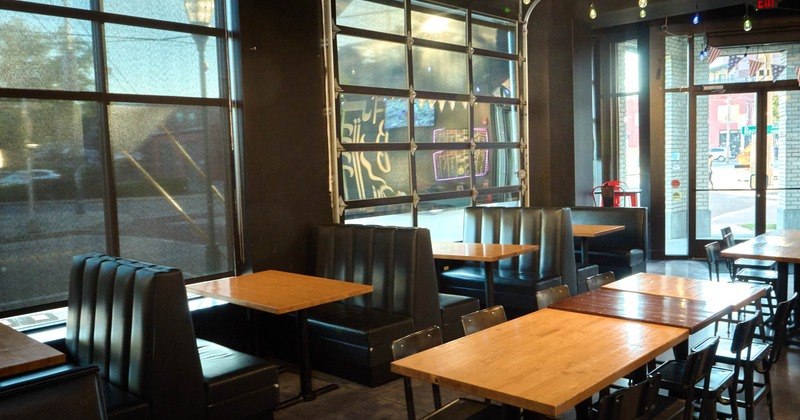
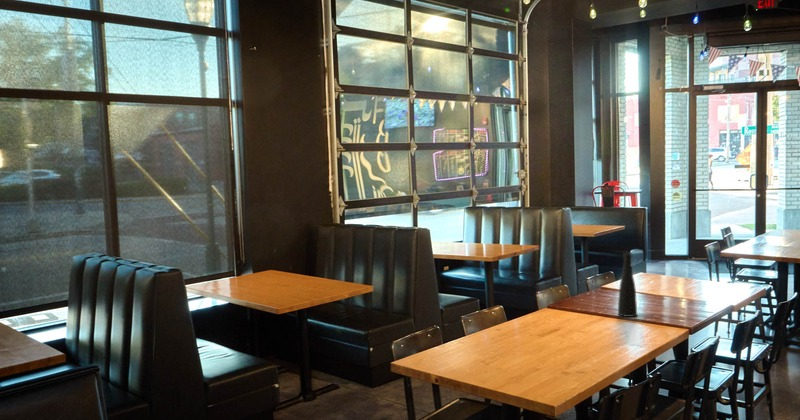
+ vase [617,252,638,318]
